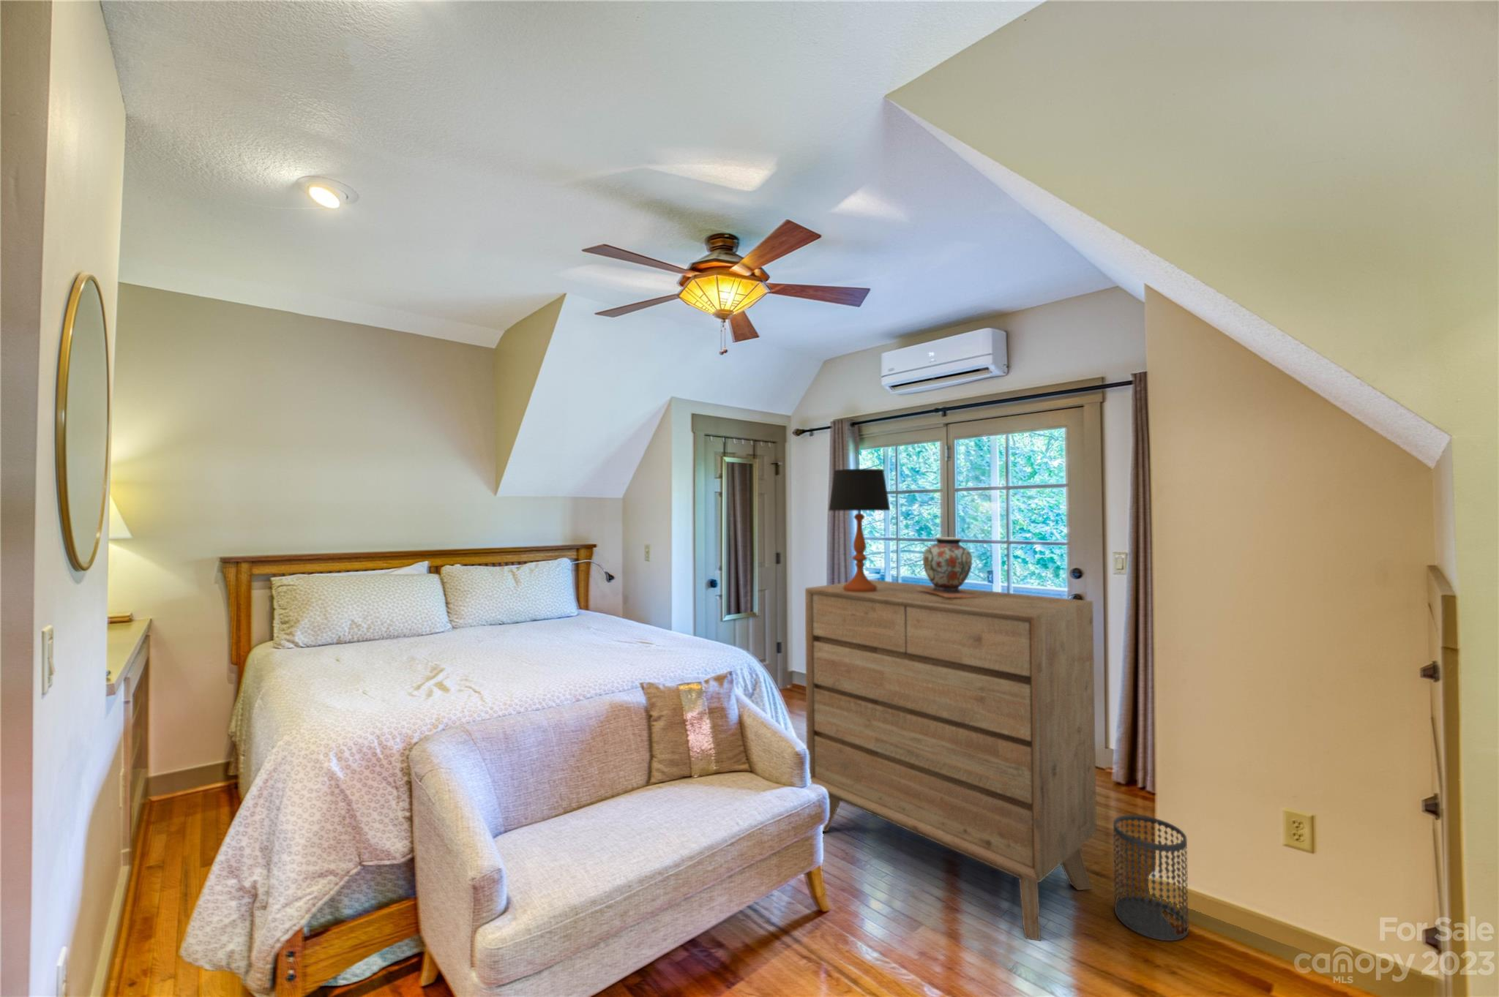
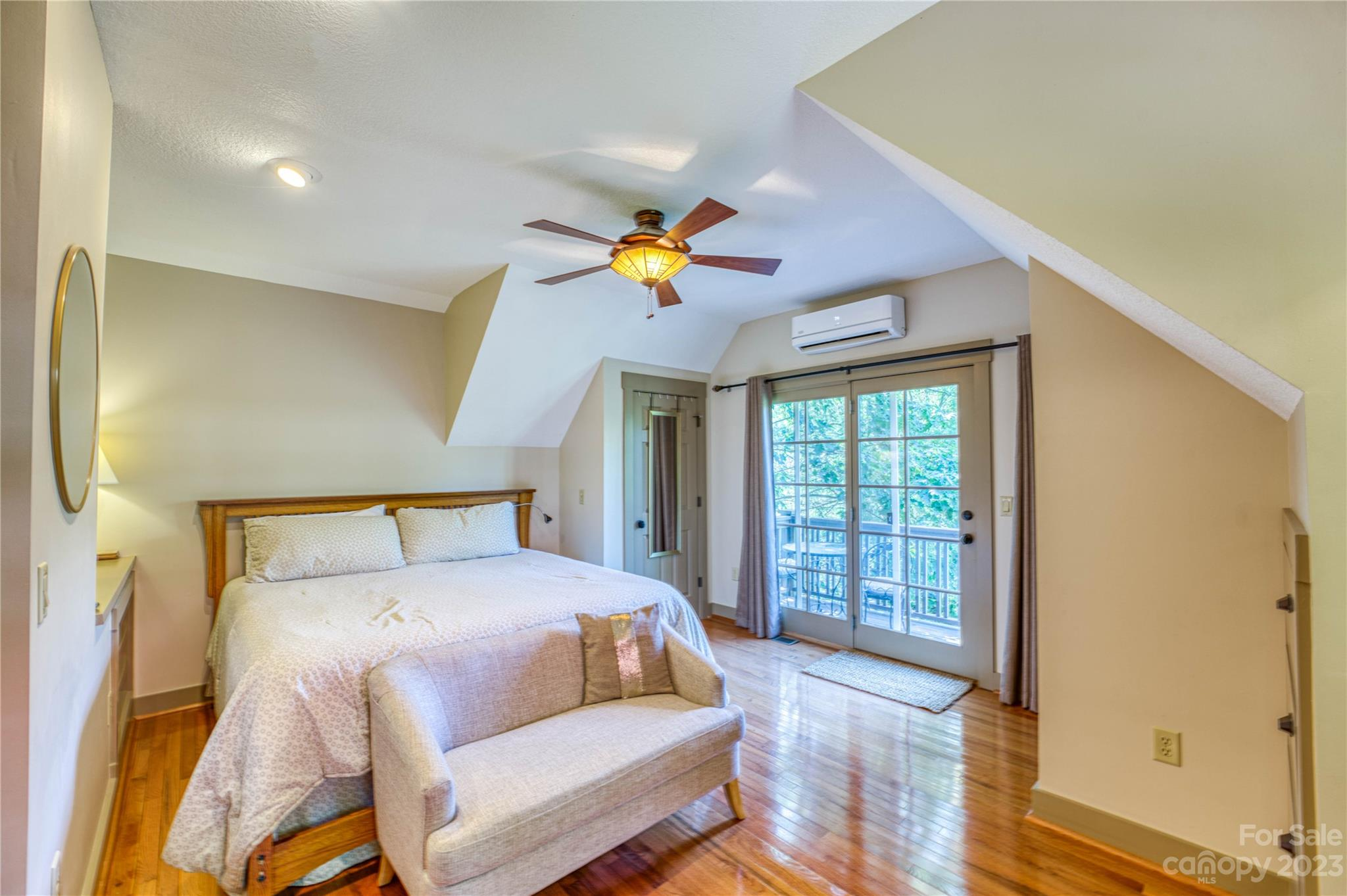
- table lamp [828,468,891,592]
- decorative vase [916,536,983,598]
- dresser [805,579,1097,941]
- wastebasket [1113,815,1190,941]
